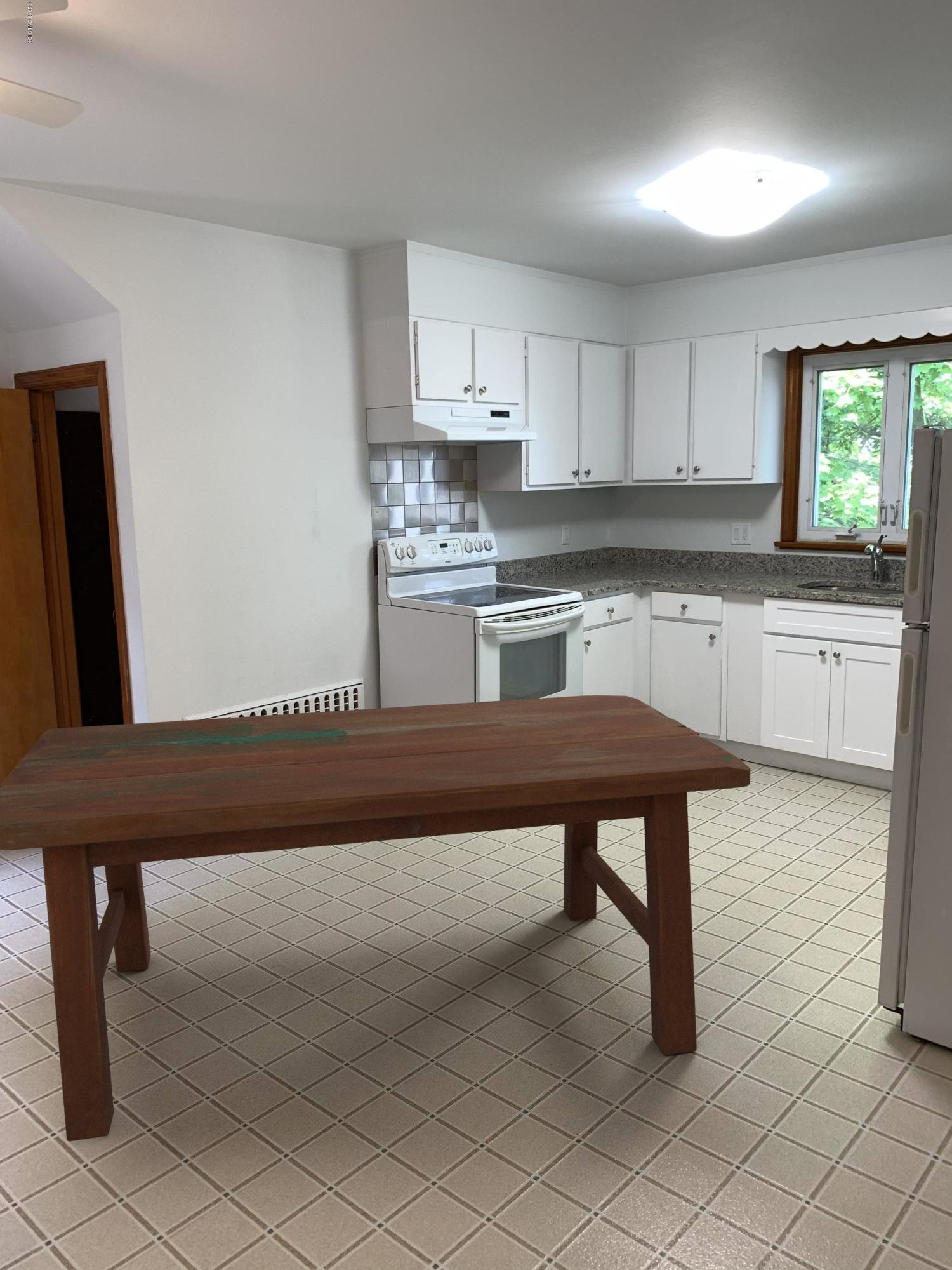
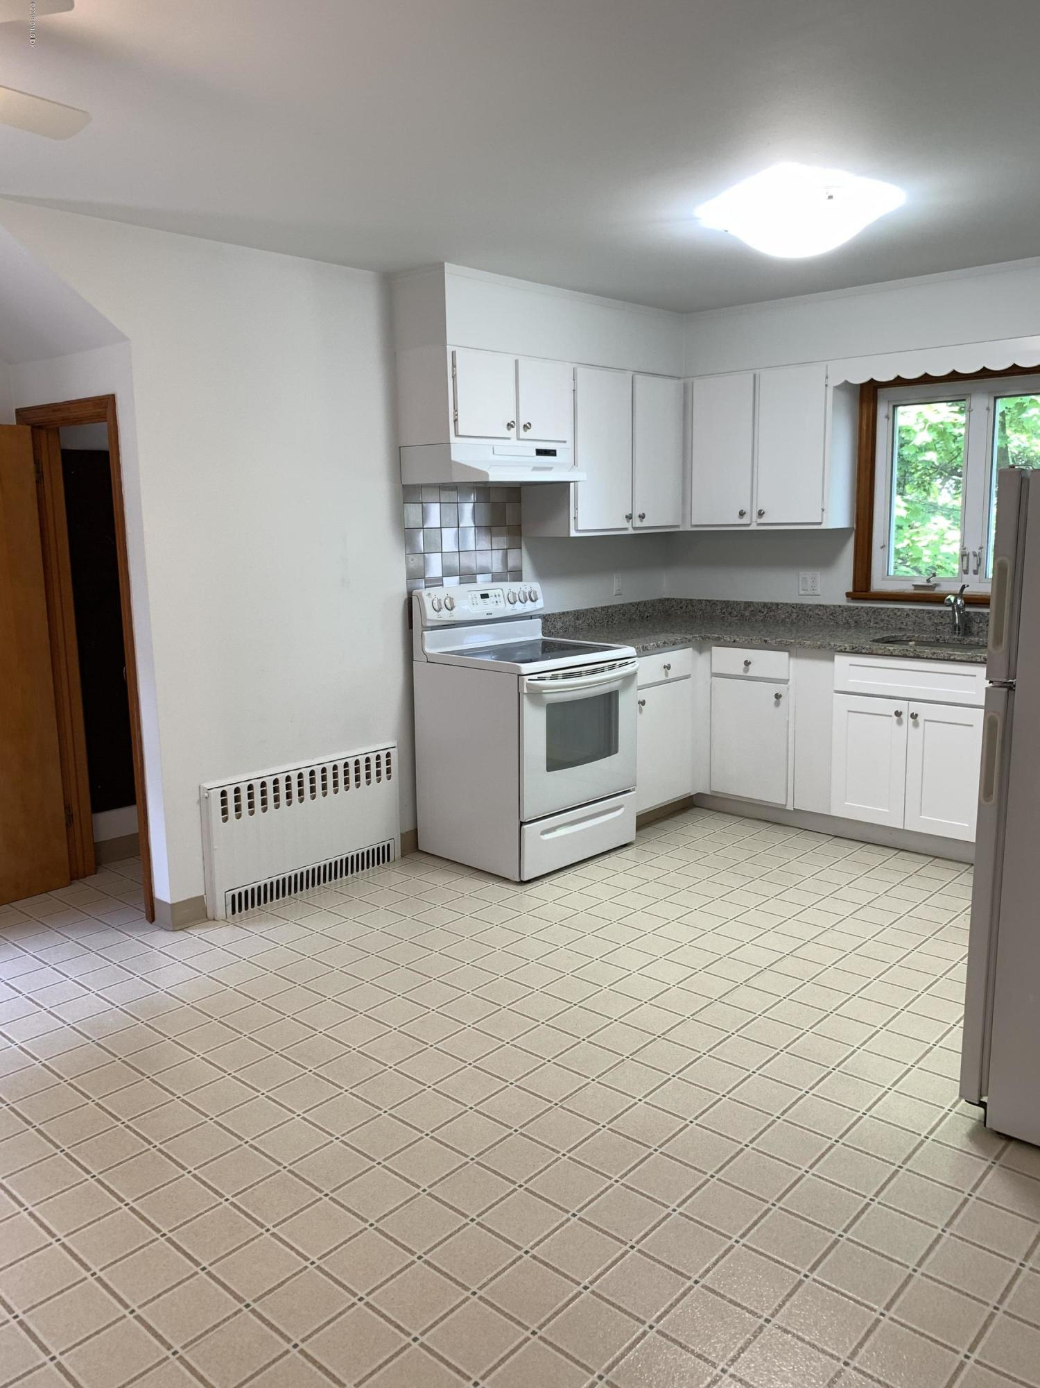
- dining table [0,695,751,1142]
